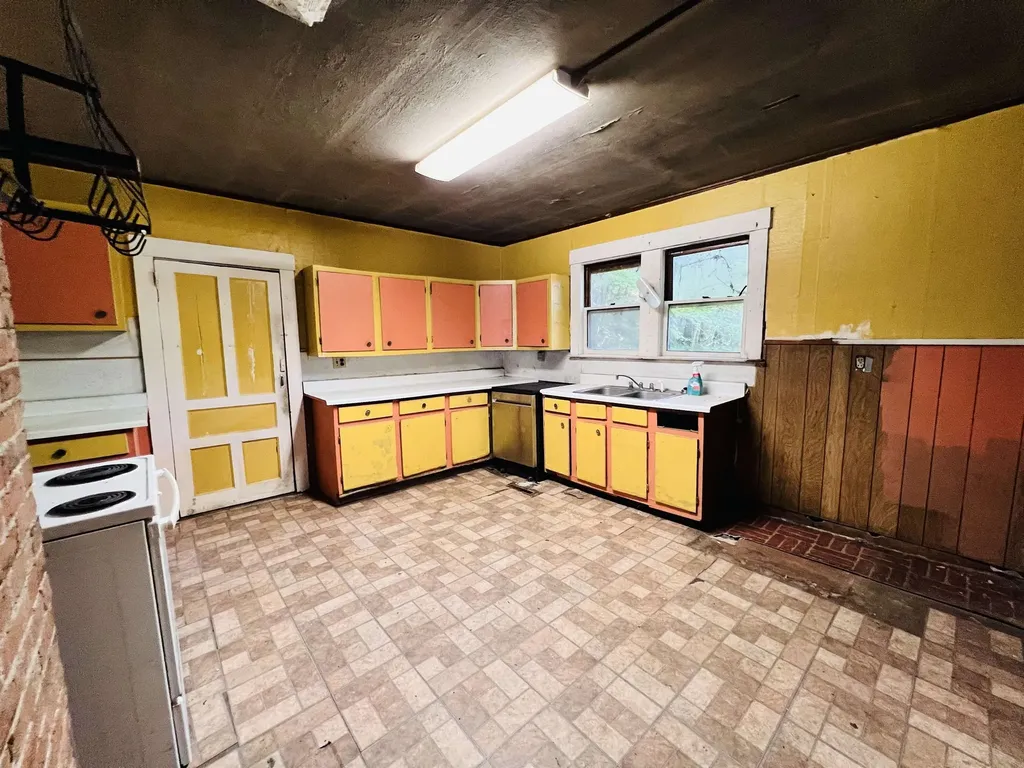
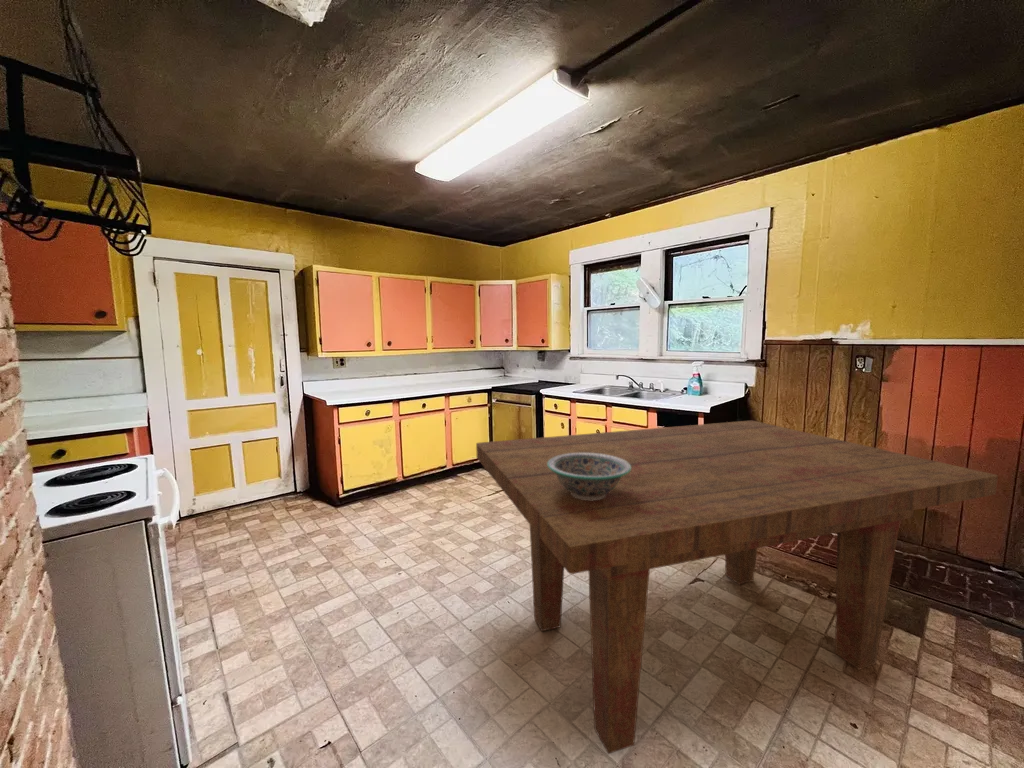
+ dining table [475,420,999,755]
+ decorative bowl [547,453,631,501]
